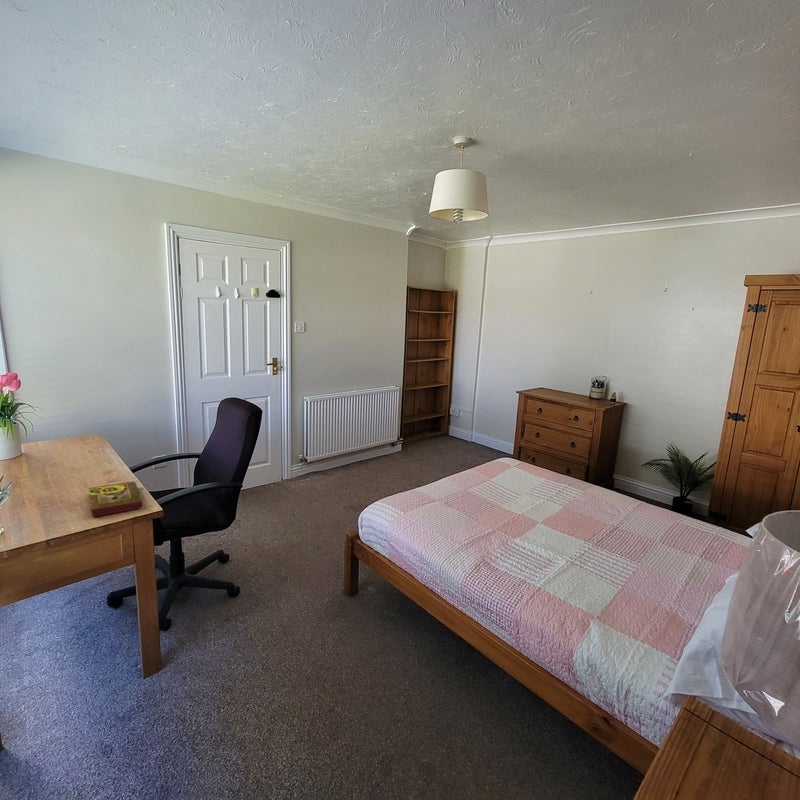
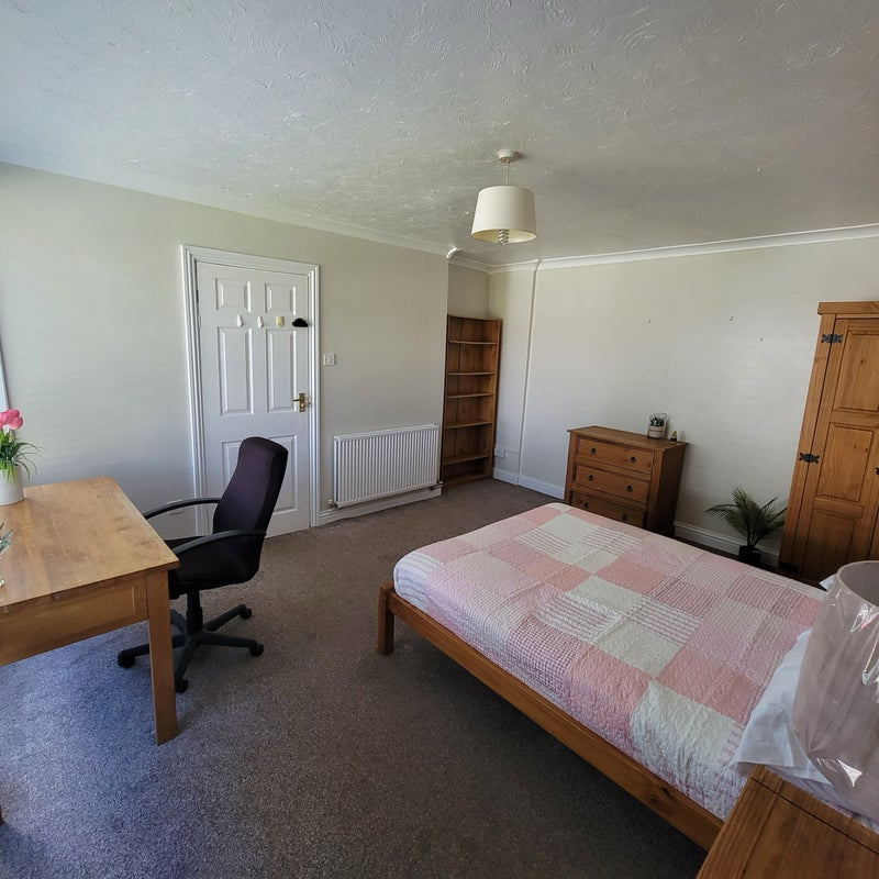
- book [88,480,144,518]
